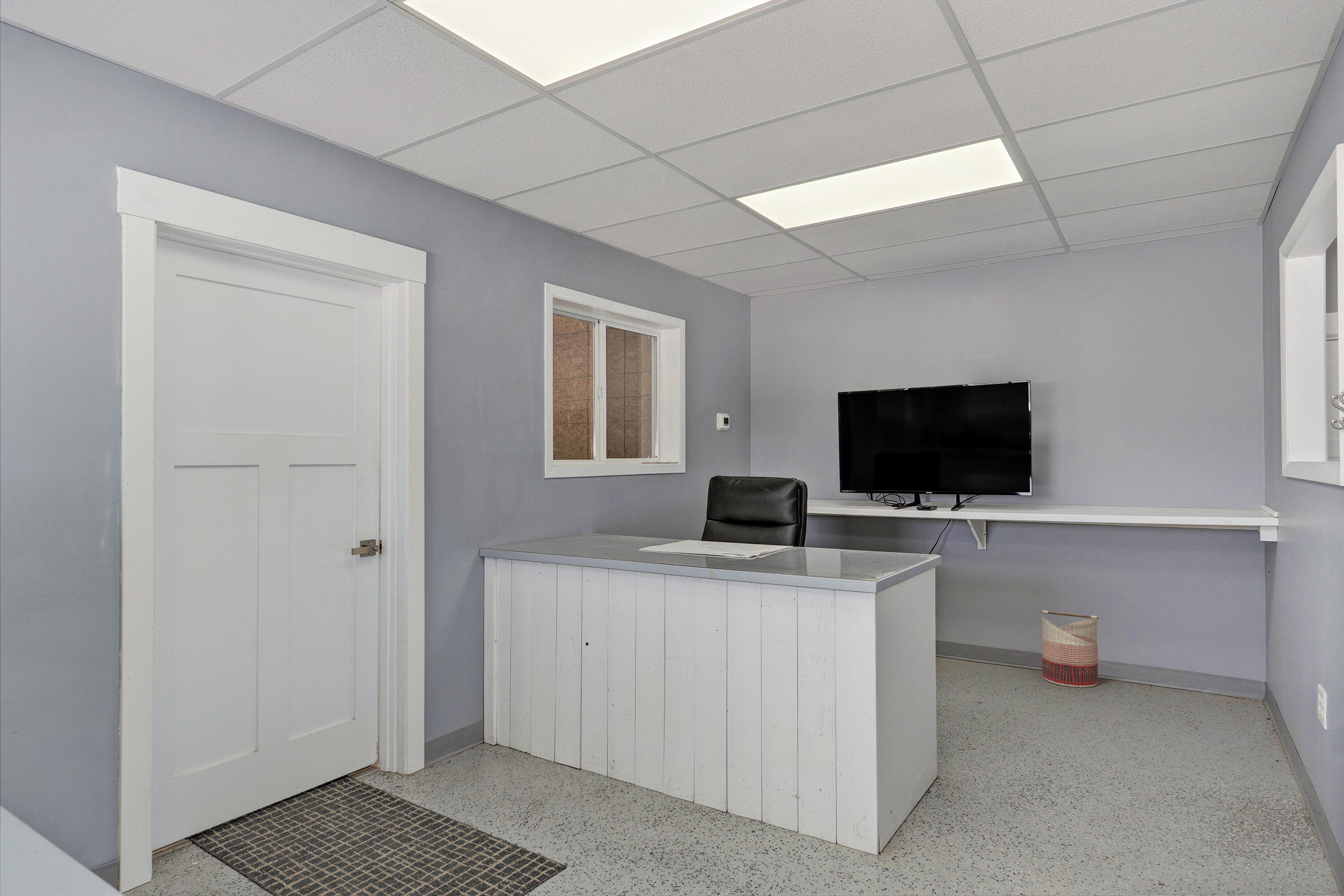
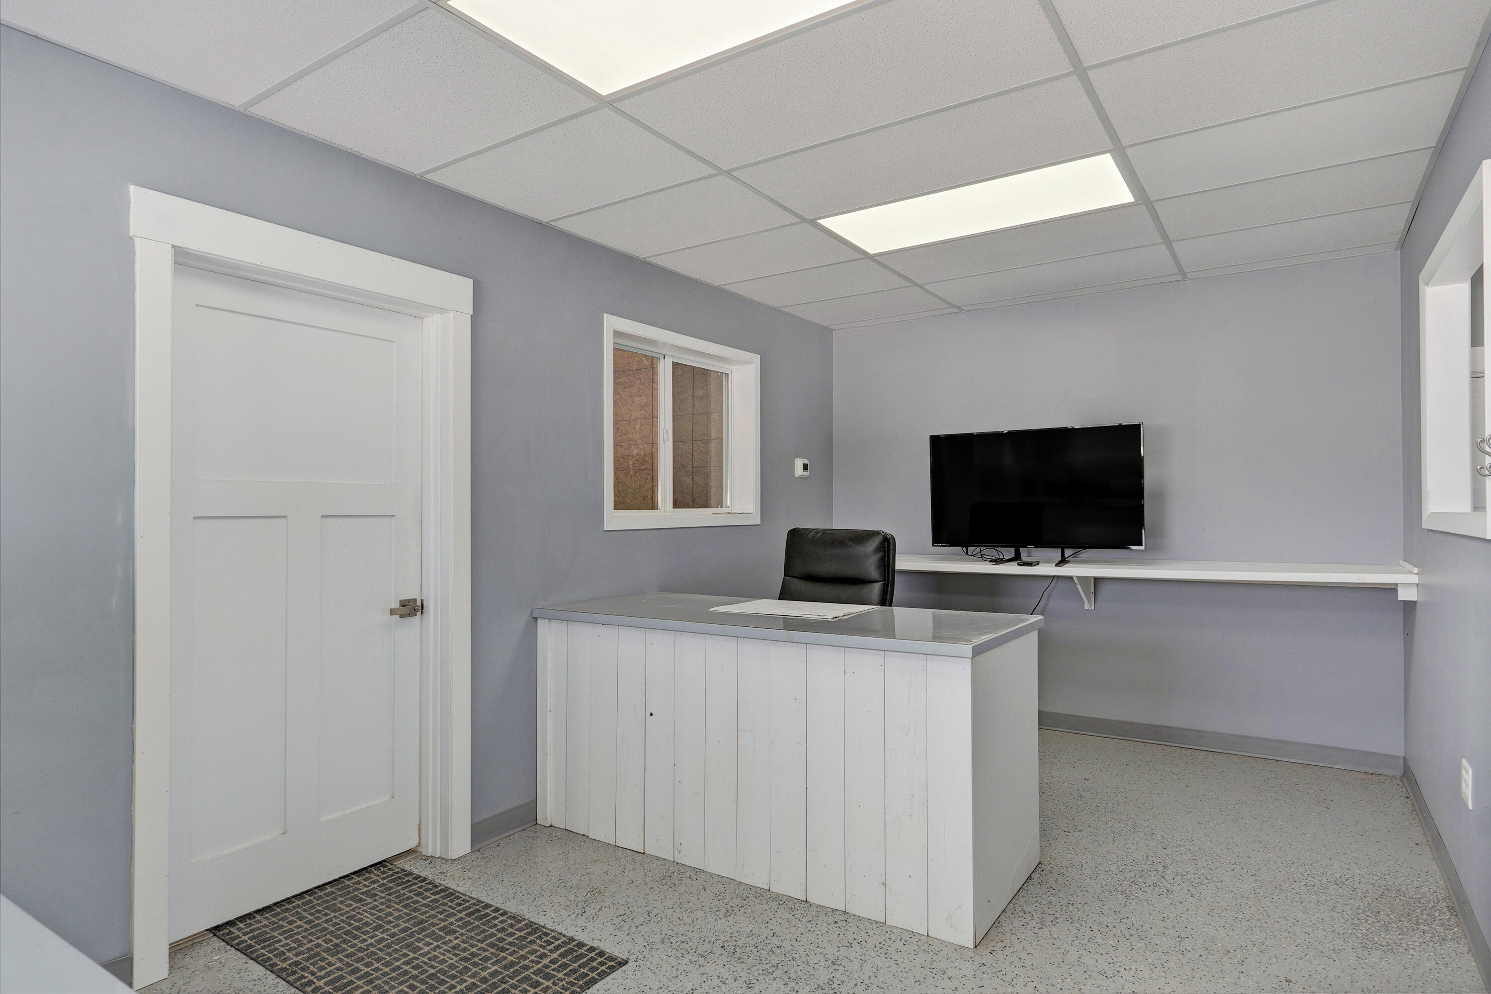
- basket [1041,610,1099,688]
